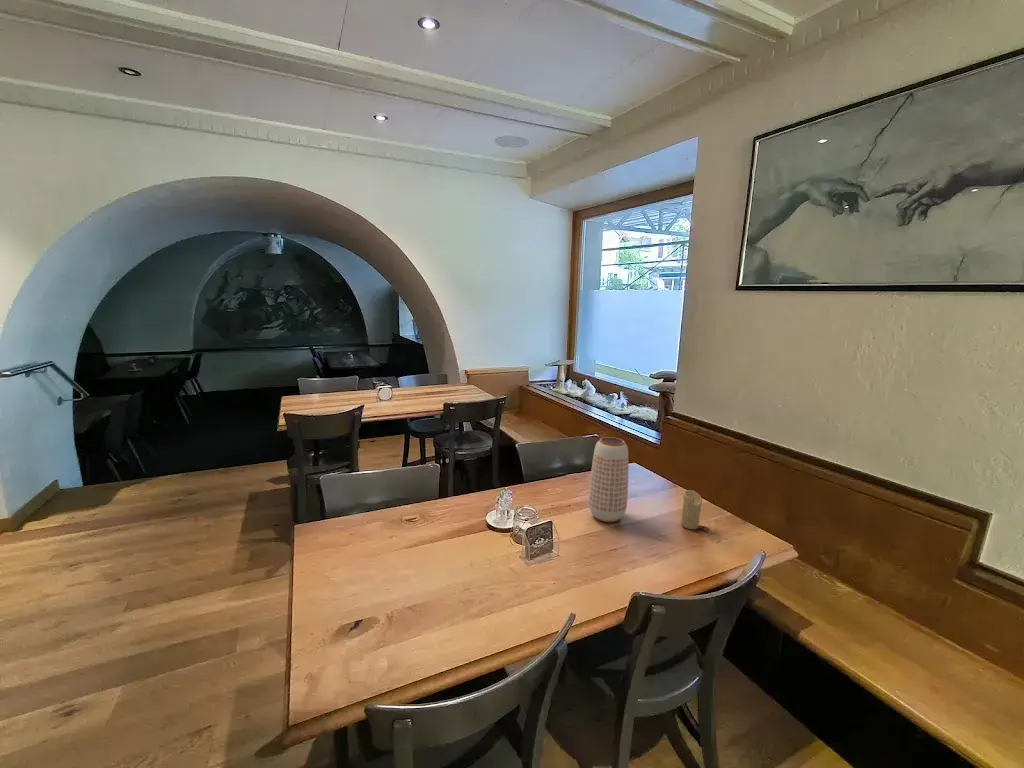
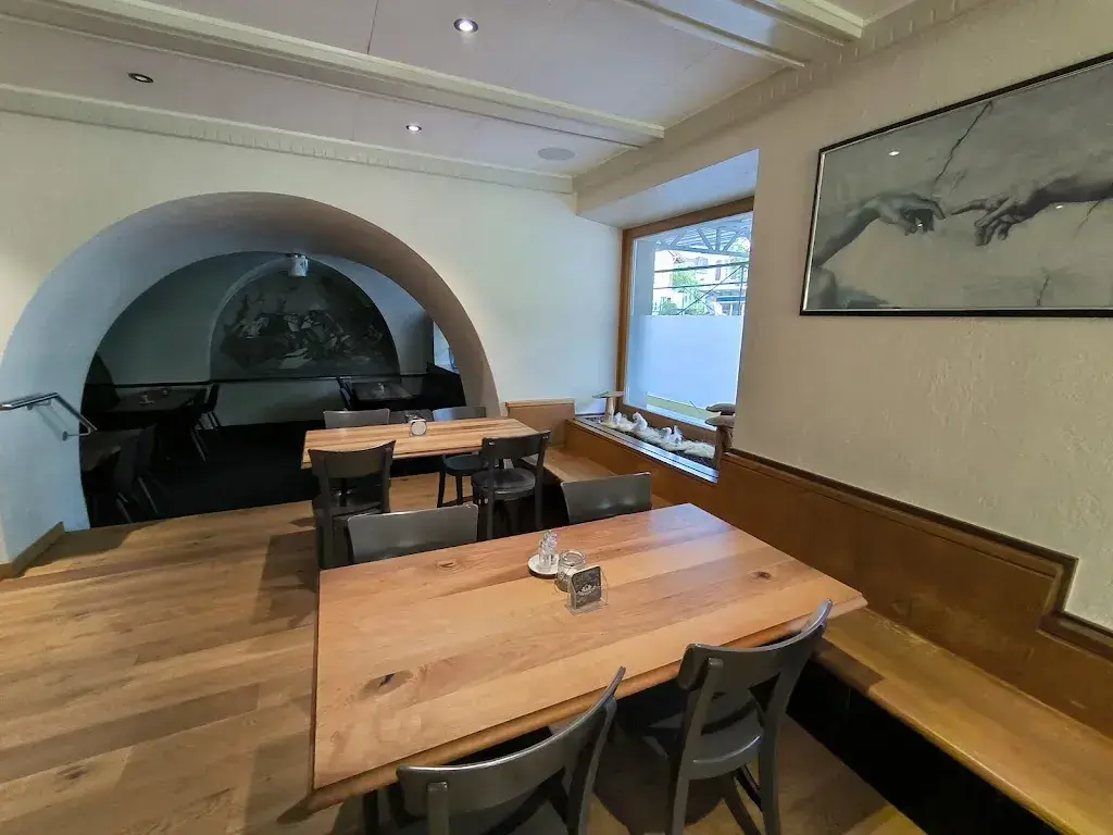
- candle [680,489,703,530]
- planter [587,436,630,523]
